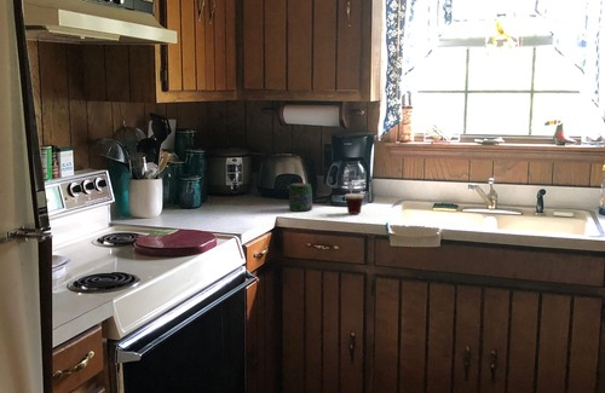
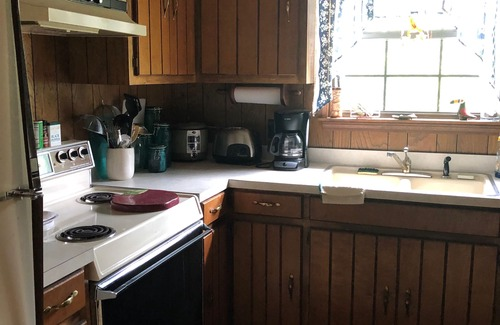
- jar [288,181,313,213]
- cup [344,179,365,215]
